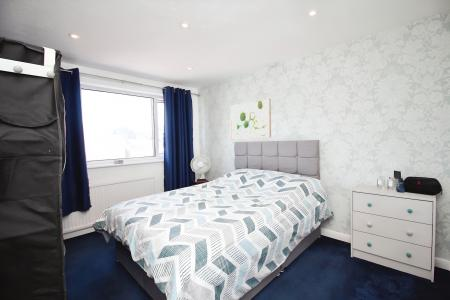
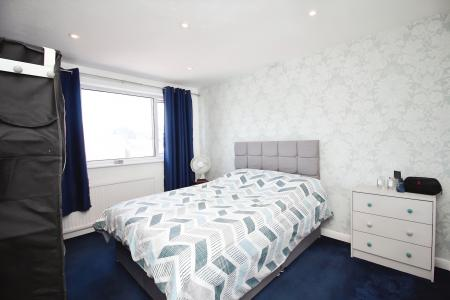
- wall art [229,98,272,140]
